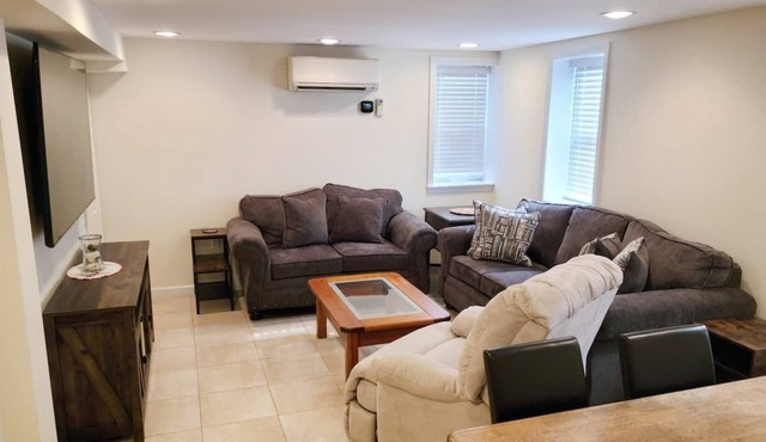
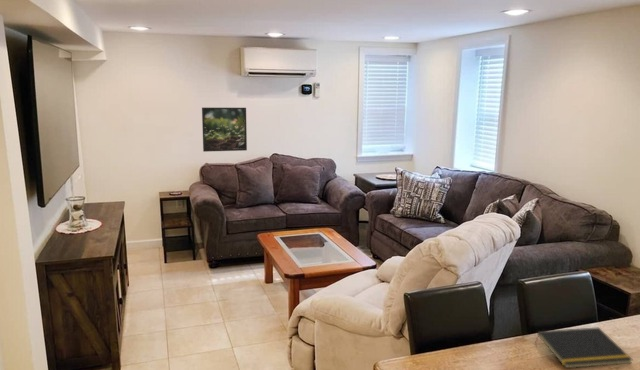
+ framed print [201,107,248,153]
+ notepad [534,326,633,369]
